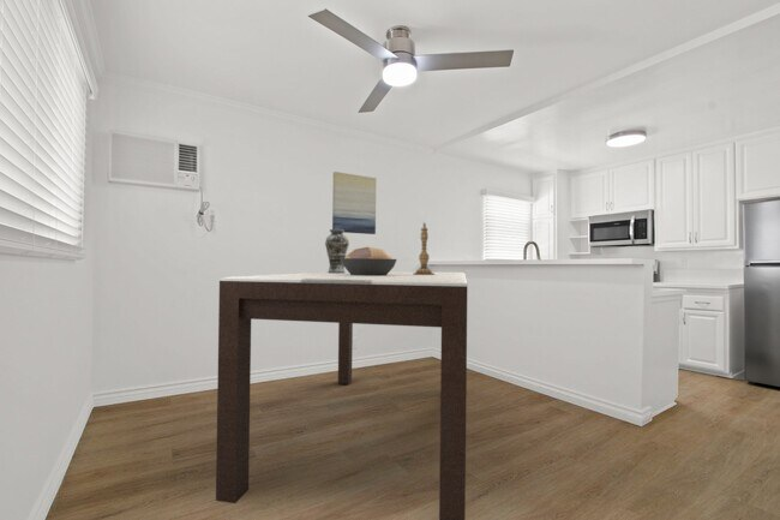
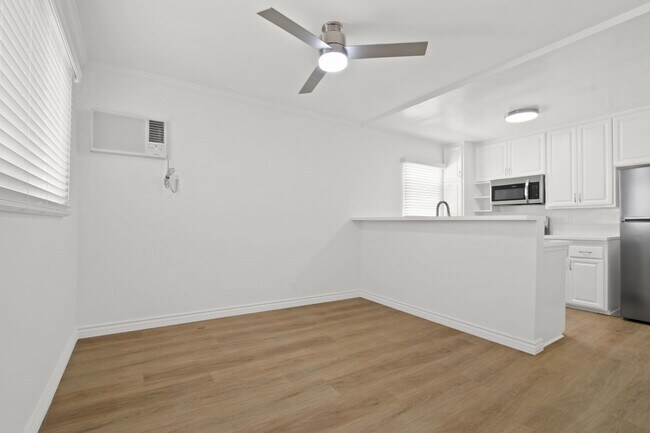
- decorative bowl [341,246,398,276]
- wall art [331,171,377,235]
- dining table [215,269,468,520]
- vase [324,228,350,274]
- candlestick [413,222,434,275]
